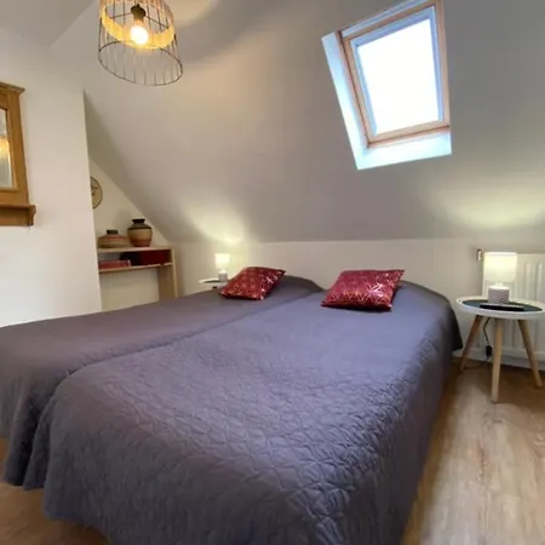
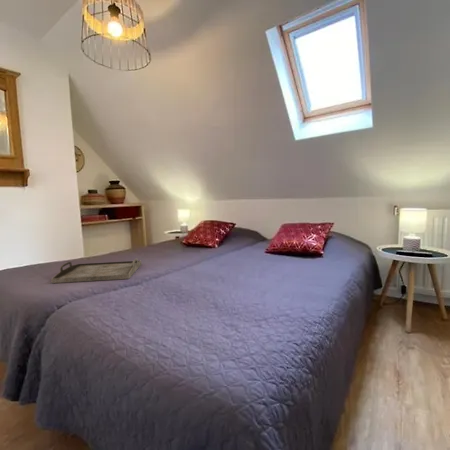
+ serving tray [50,257,143,284]
